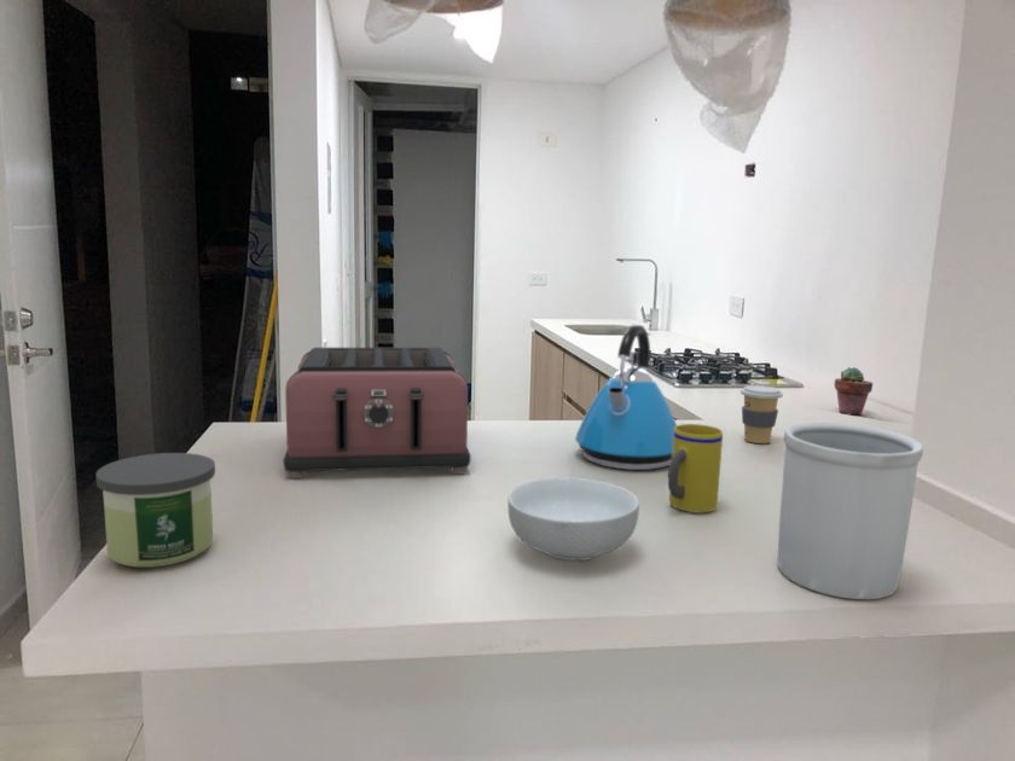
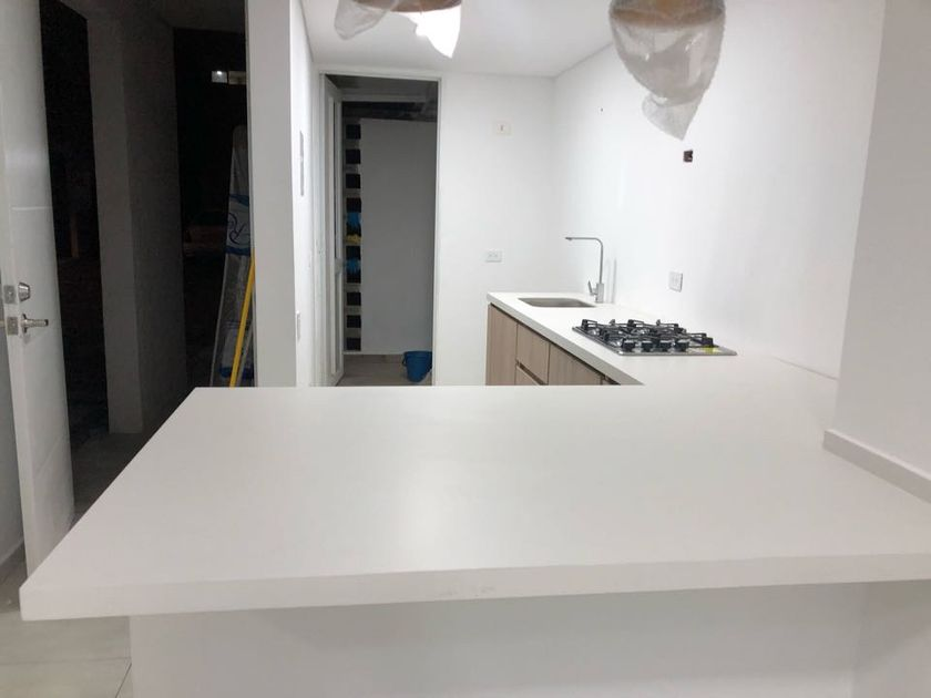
- kettle [574,323,678,471]
- utensil holder [777,422,924,600]
- toaster [282,347,471,480]
- candle [94,452,216,569]
- mug [667,423,724,513]
- potted succulent [834,366,874,416]
- coffee cup [740,384,784,445]
- cereal bowl [506,477,640,562]
